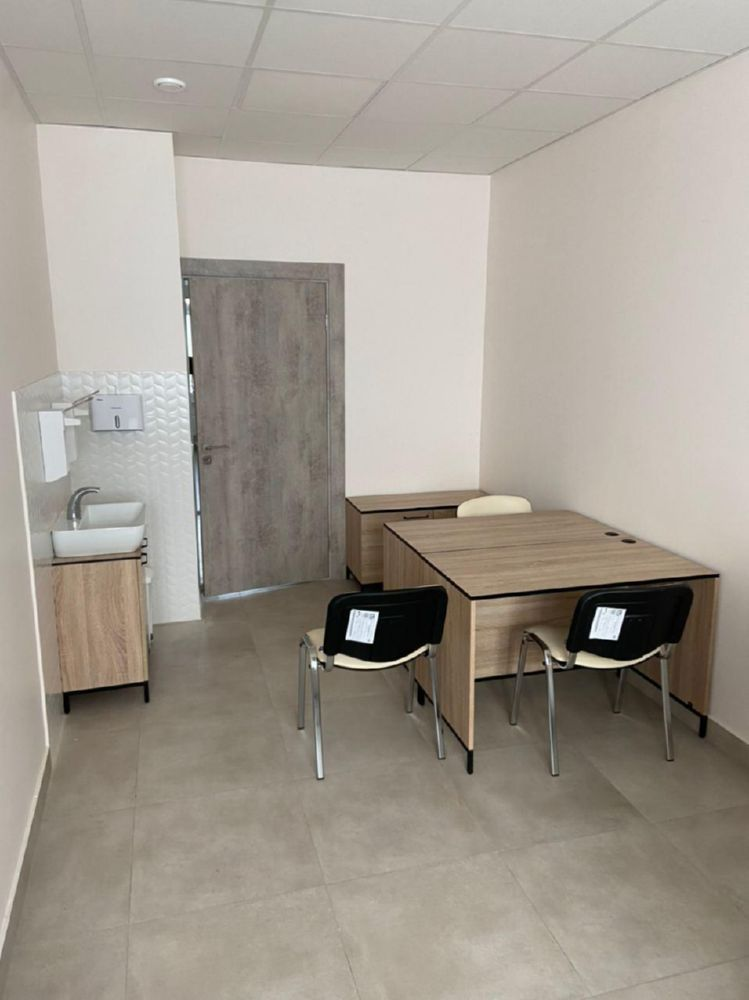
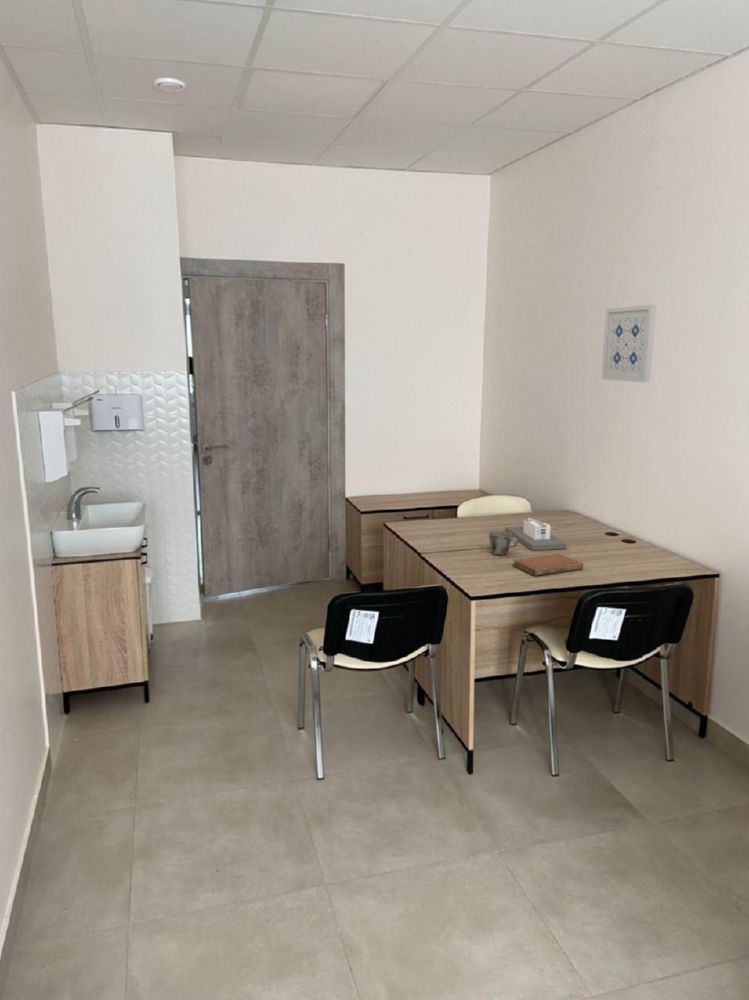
+ architectural model [504,517,568,551]
+ mug [488,530,519,557]
+ wall art [600,304,657,383]
+ notebook [512,553,584,577]
